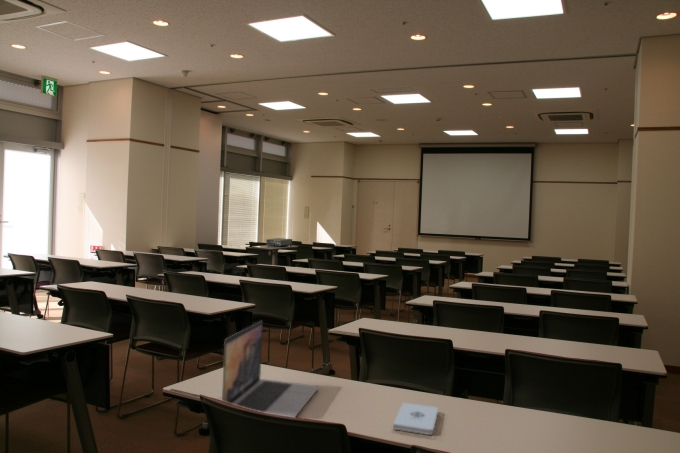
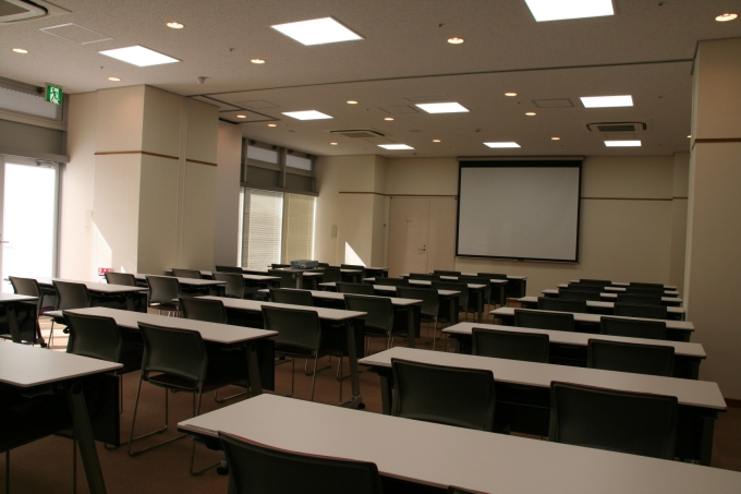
- laptop [221,320,320,418]
- notepad [392,401,439,436]
